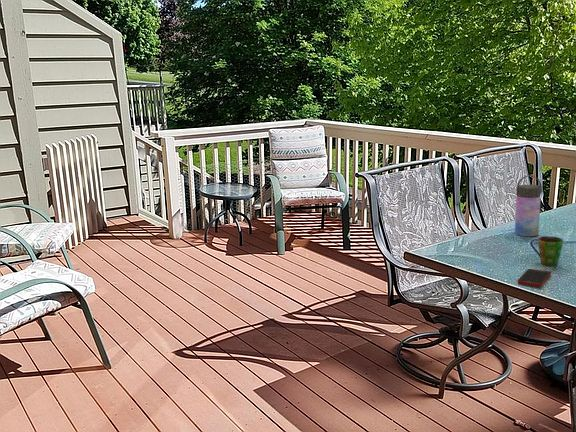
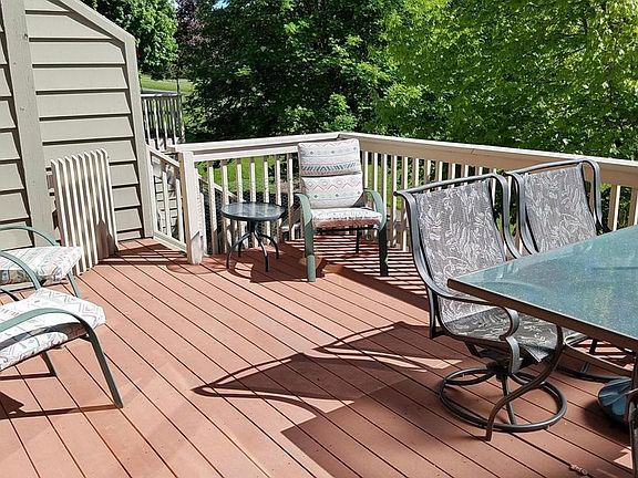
- cell phone [517,268,552,288]
- cup [530,235,564,267]
- water bottle [514,174,543,237]
